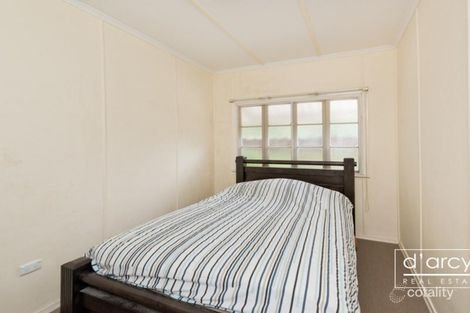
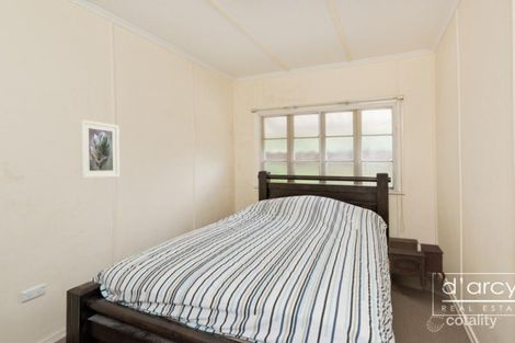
+ nightstand [388,236,447,294]
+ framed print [79,118,121,180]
